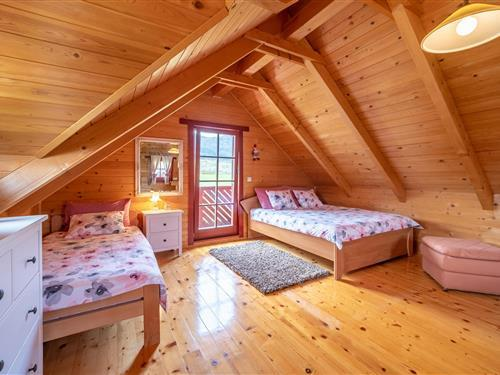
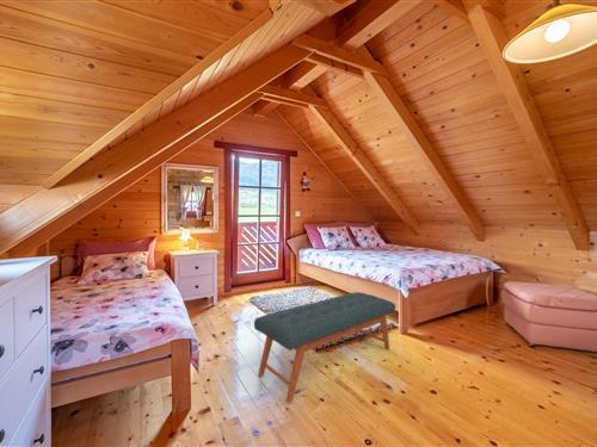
+ bench [253,291,396,403]
